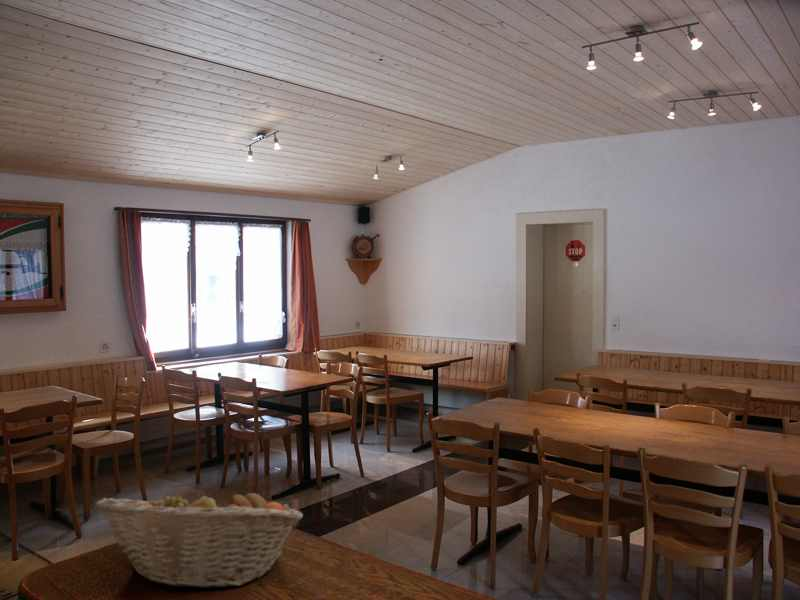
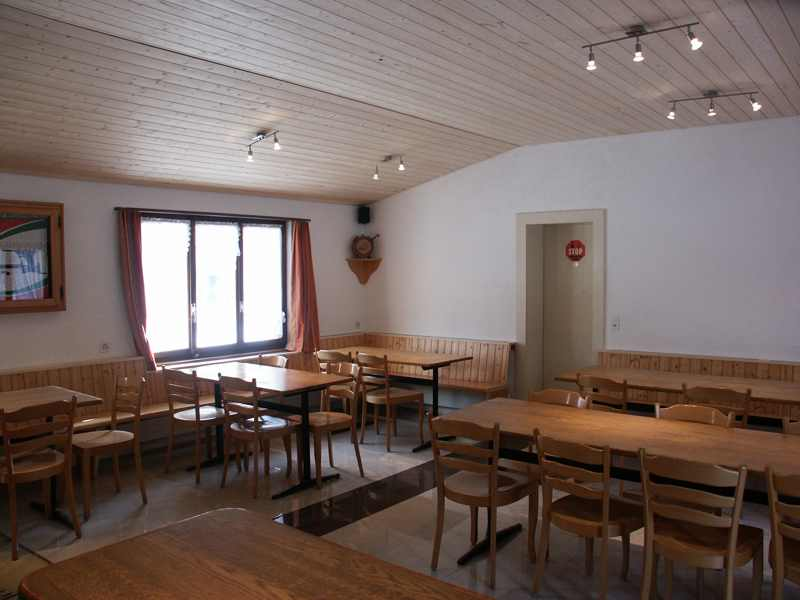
- fruit basket [94,484,304,589]
